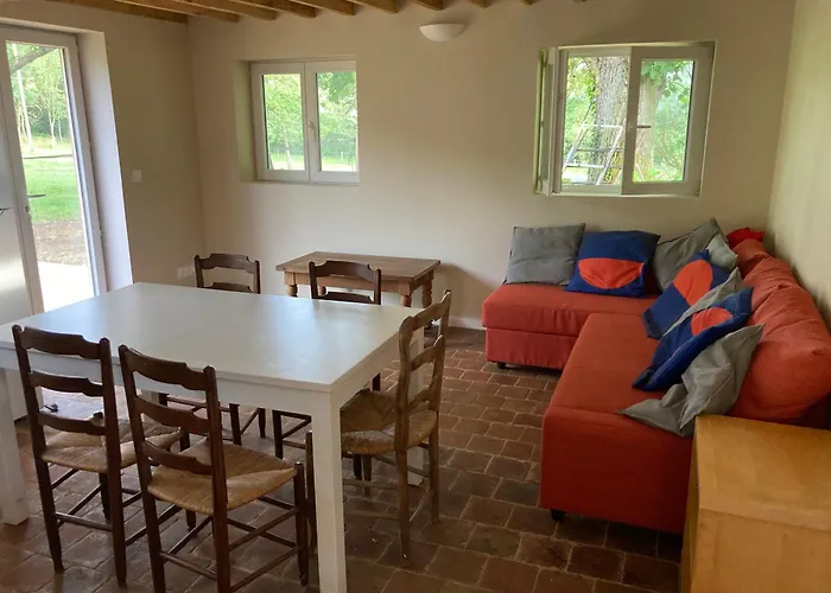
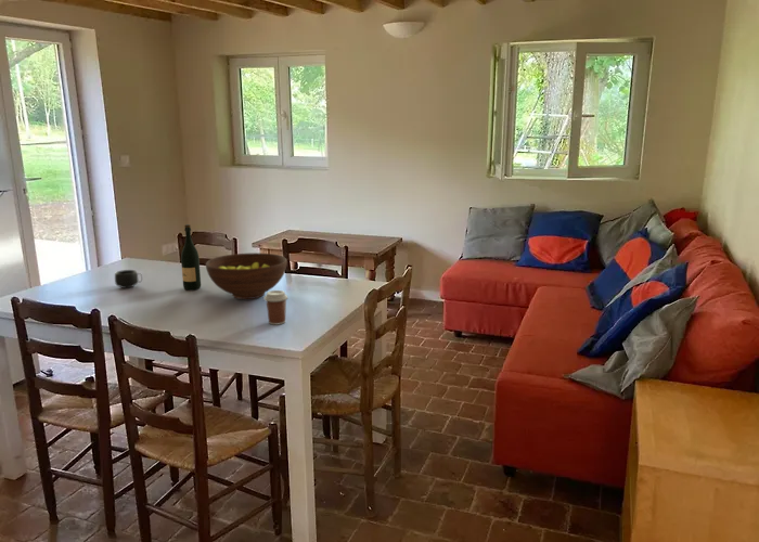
+ coffee cup [263,289,288,326]
+ wine bottle [180,223,202,292]
+ fruit bowl [205,251,288,300]
+ mug [114,269,143,289]
